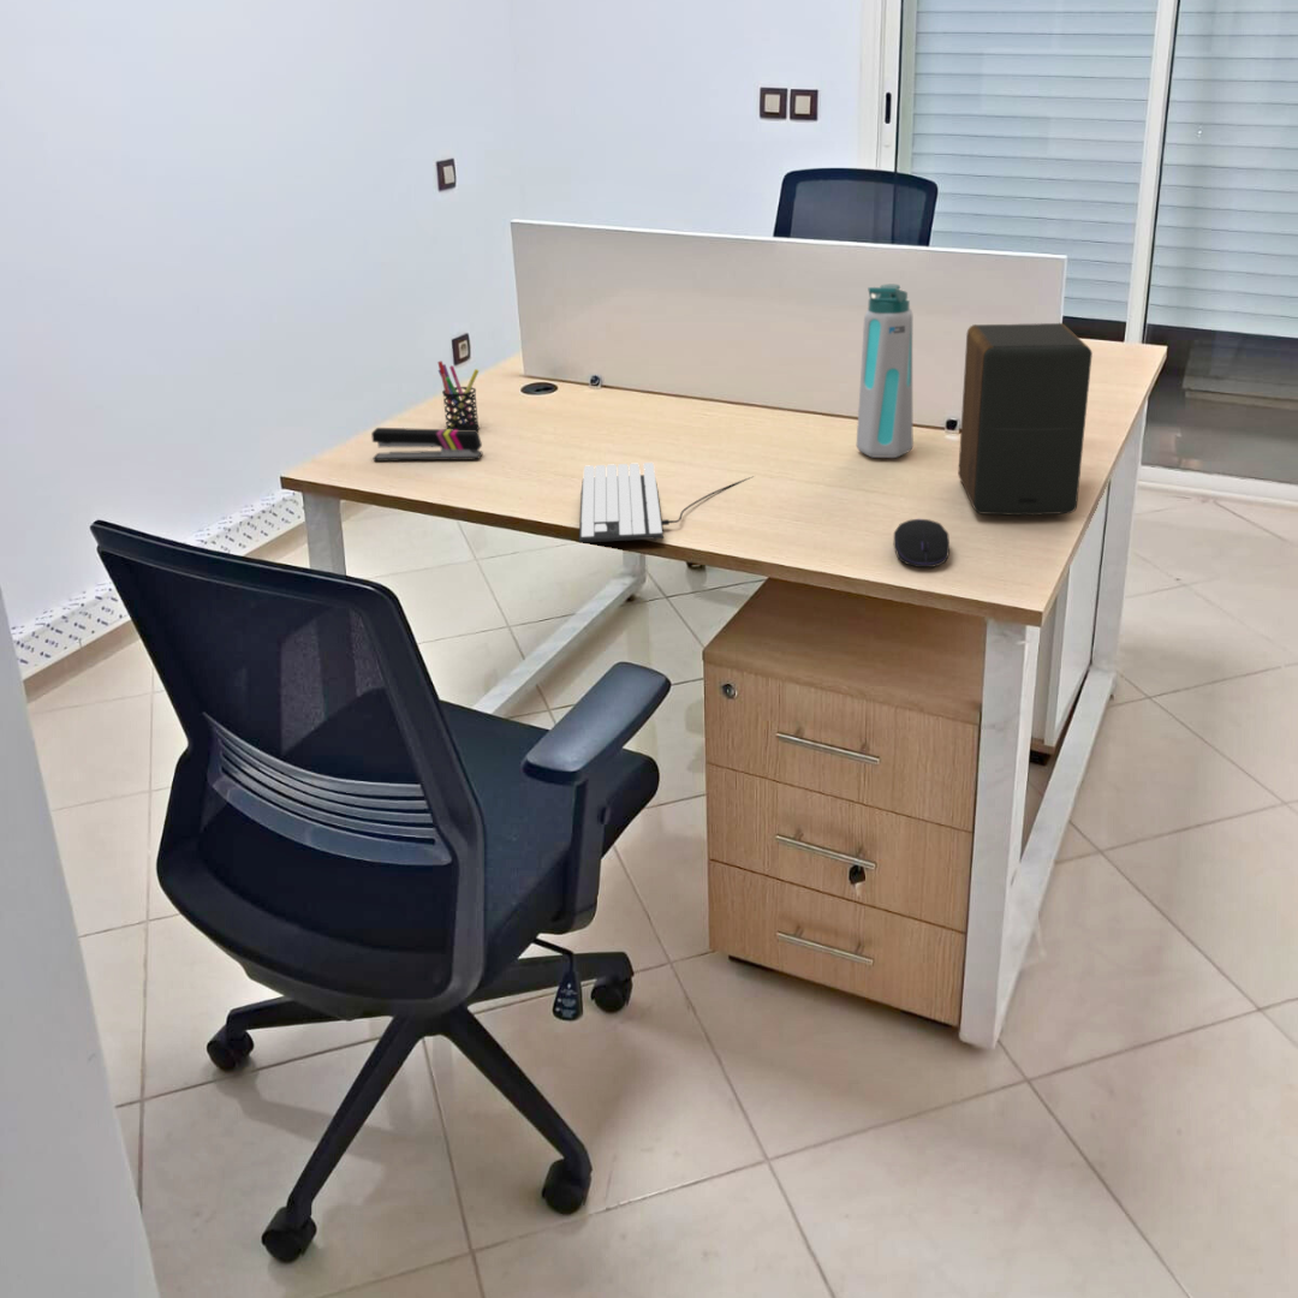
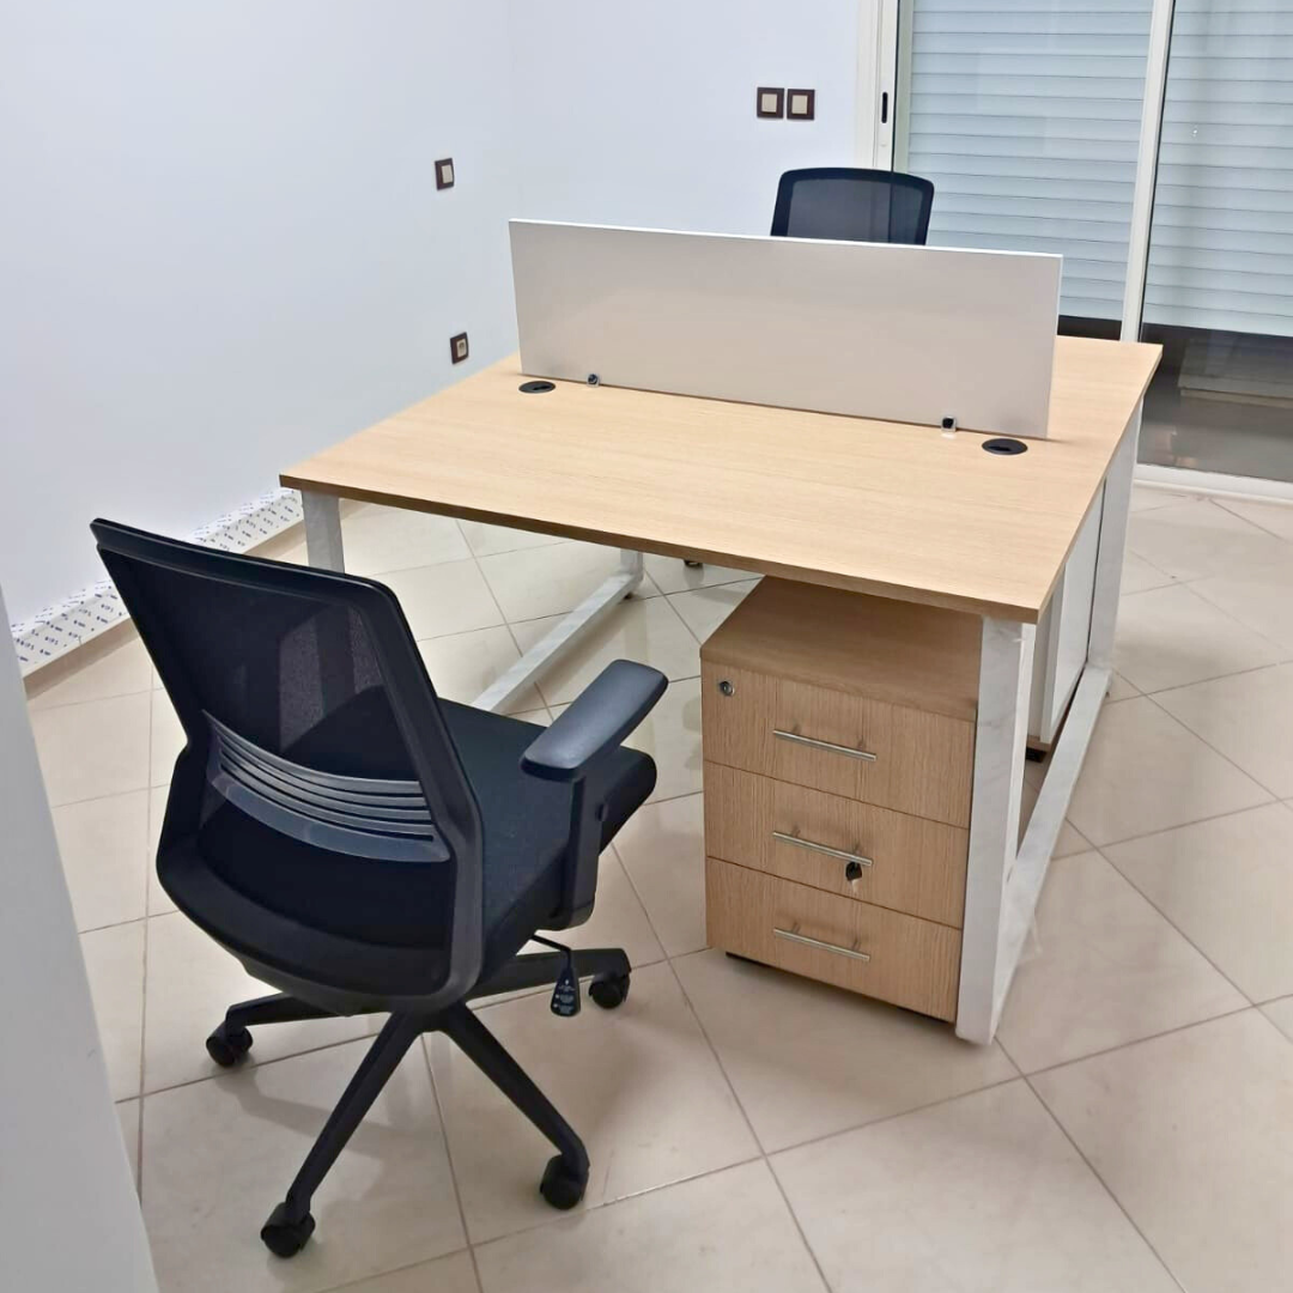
- pen holder [436,359,481,431]
- speaker [957,322,1094,516]
- water bottle [856,284,915,459]
- stapler [370,427,483,463]
- keyboard [578,462,756,543]
- computer mouse [893,518,951,568]
